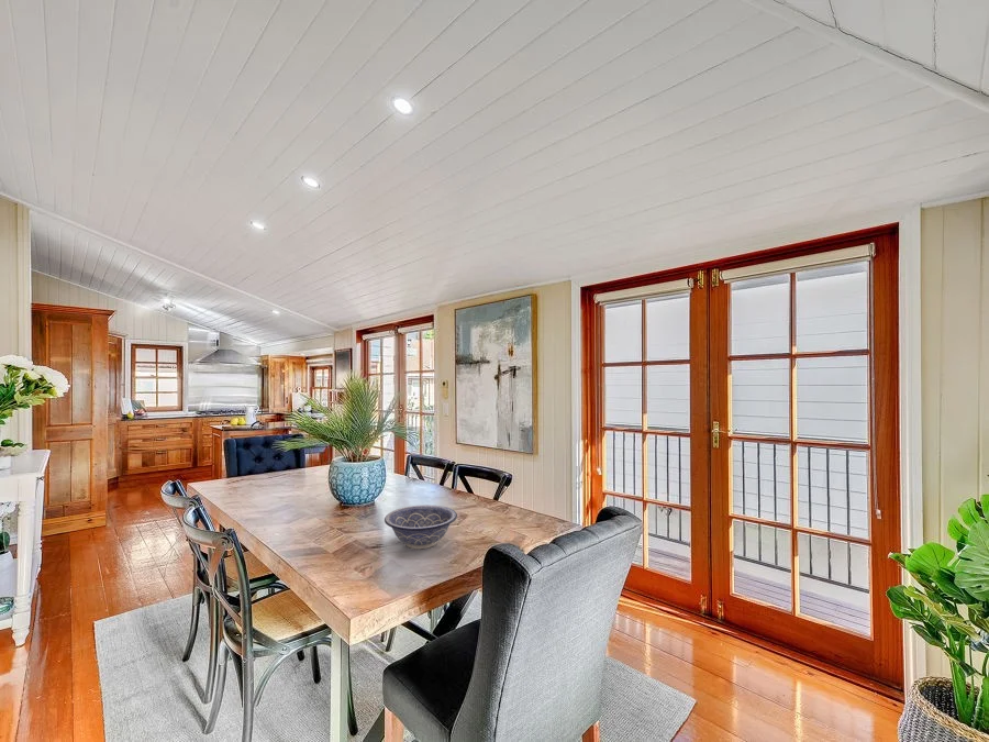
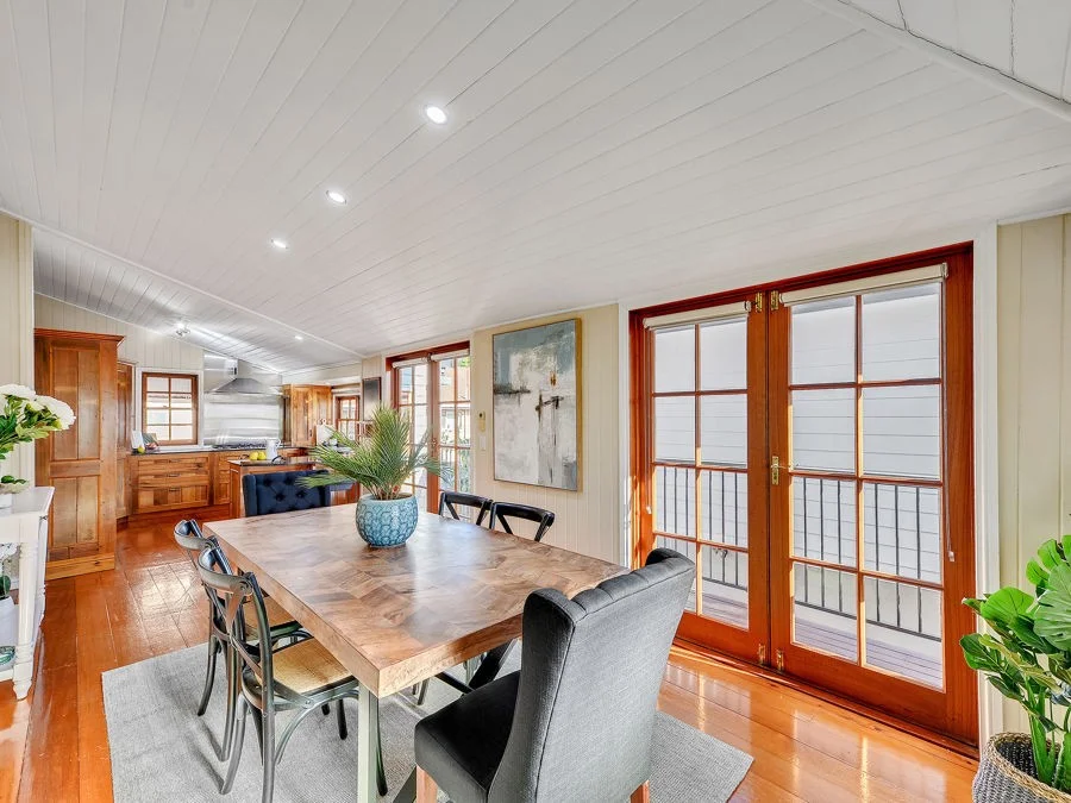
- decorative bowl [384,503,458,551]
